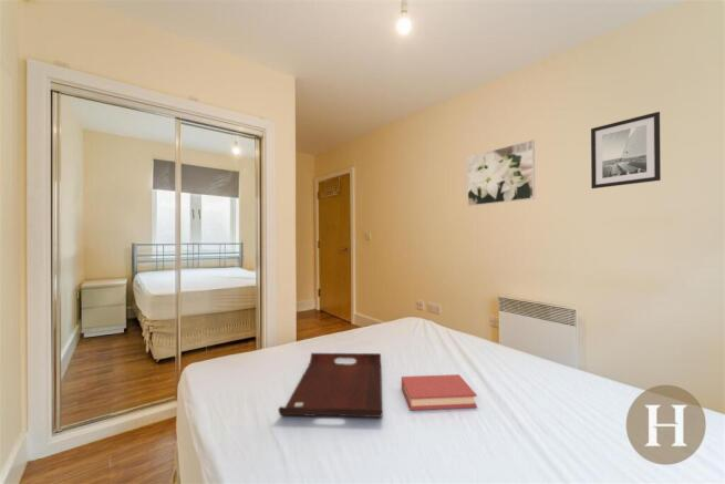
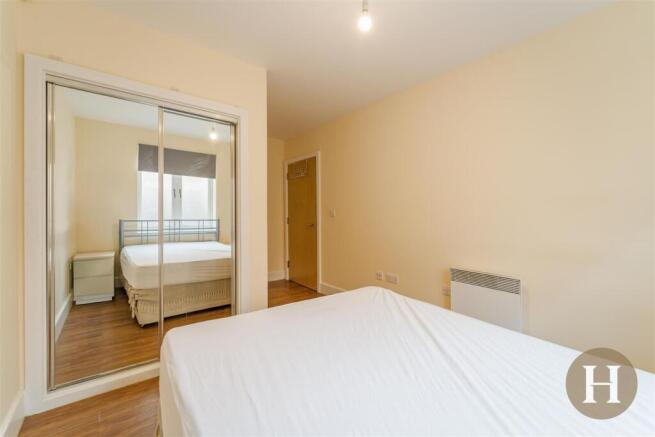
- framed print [466,138,536,207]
- serving tray [278,352,383,419]
- wall art [590,111,662,189]
- book [401,373,478,411]
